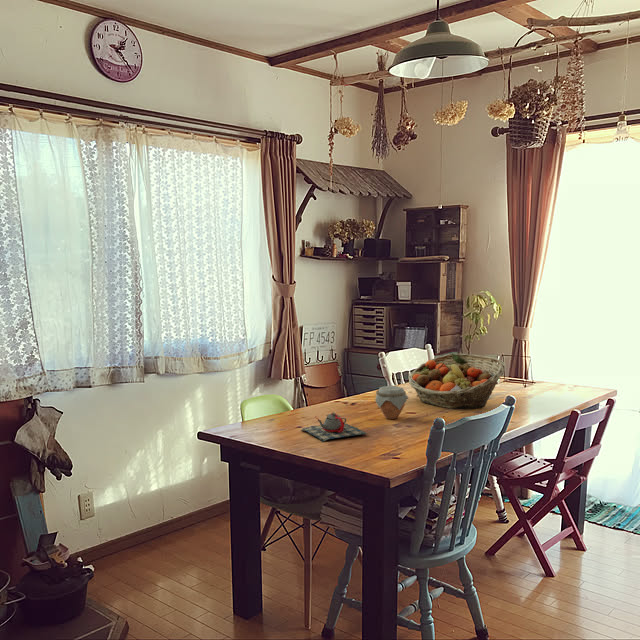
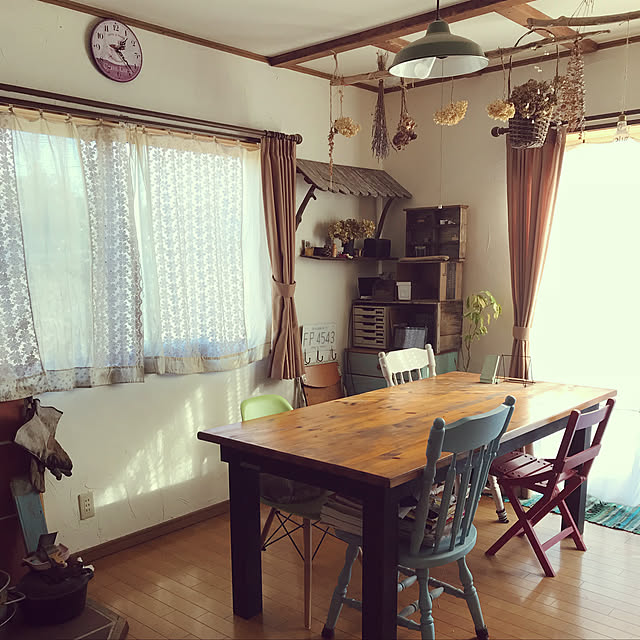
- teapot [301,412,368,443]
- fruit basket [407,353,506,410]
- jar [374,385,410,420]
